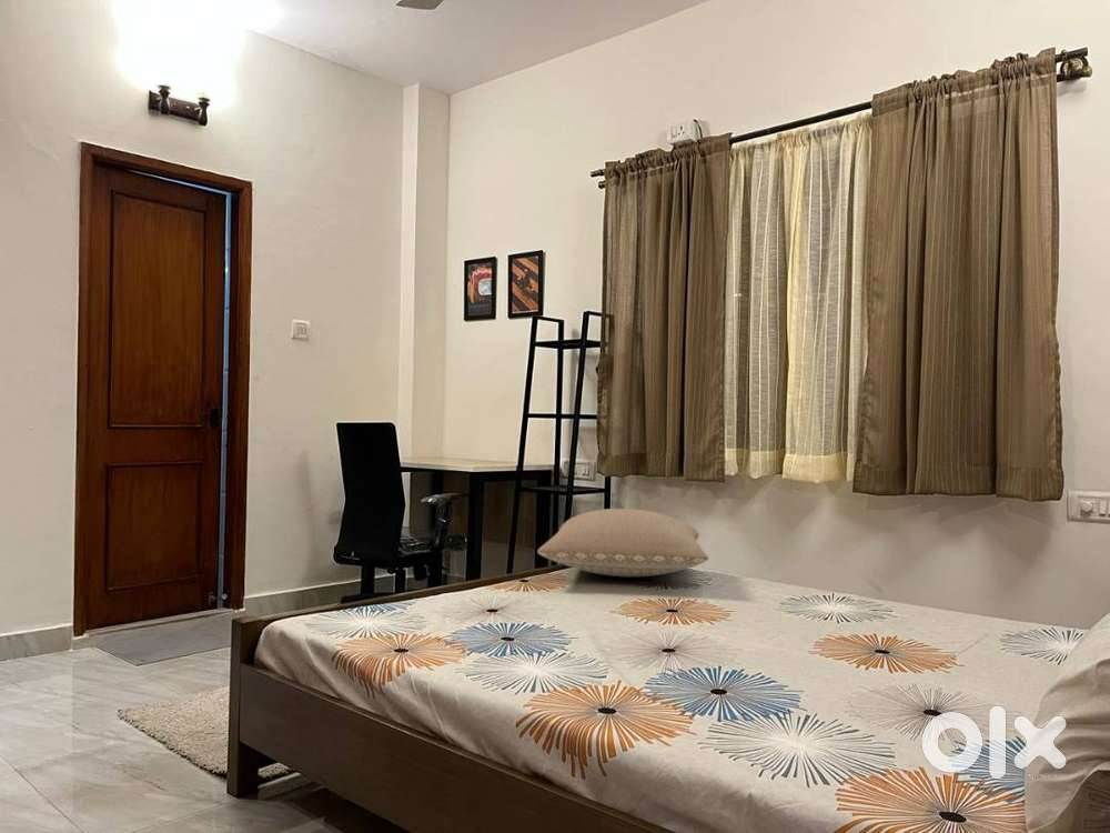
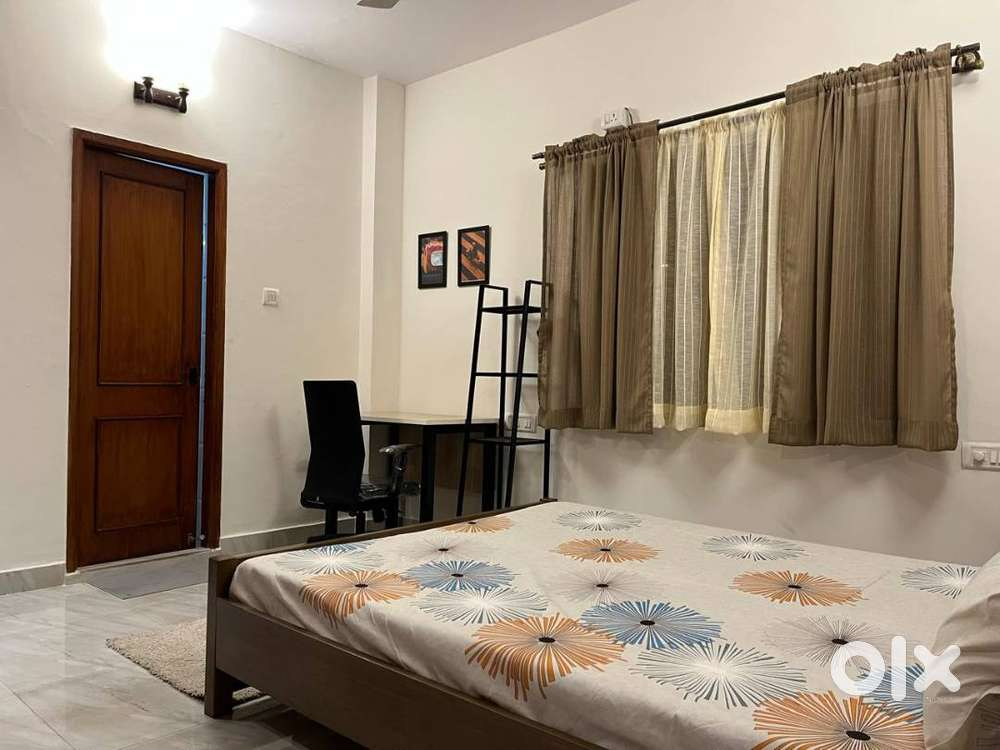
- pillow [536,508,709,578]
